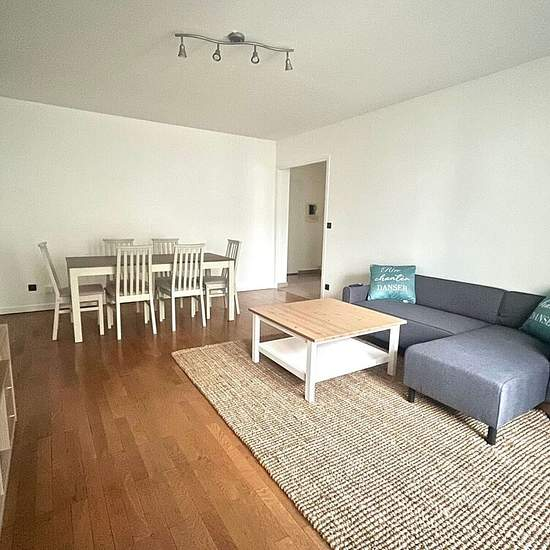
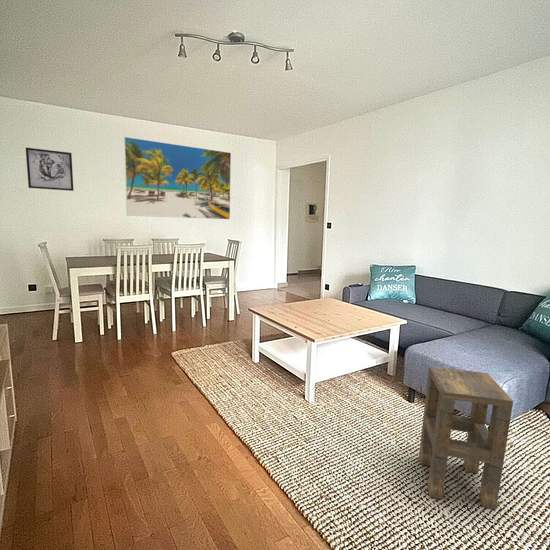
+ side table [418,366,514,510]
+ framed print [123,136,232,220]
+ wall art [25,147,75,192]
